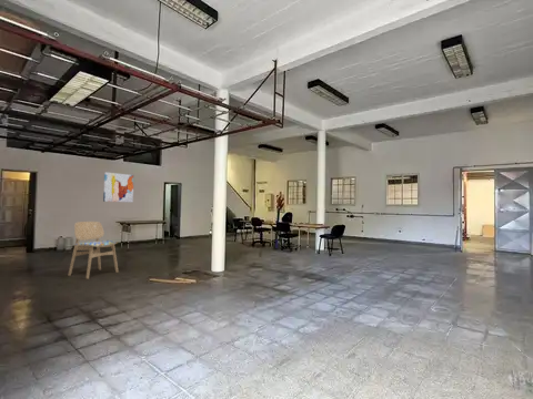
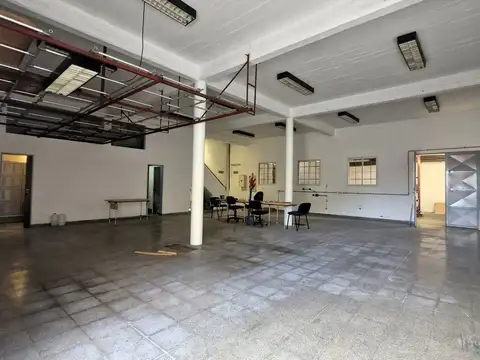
- dining chair [68,221,120,280]
- wall art [102,172,135,203]
